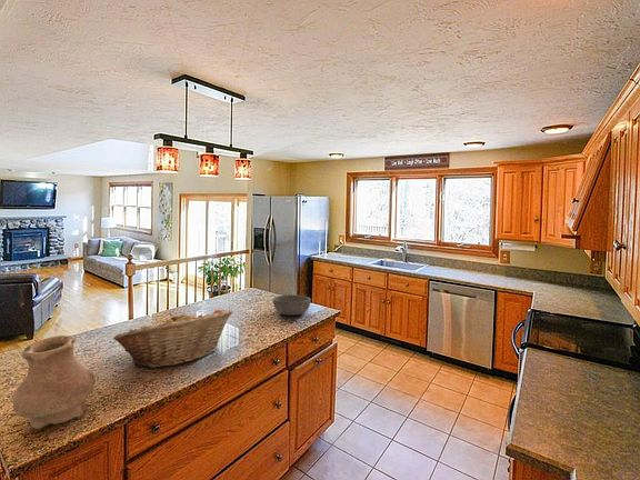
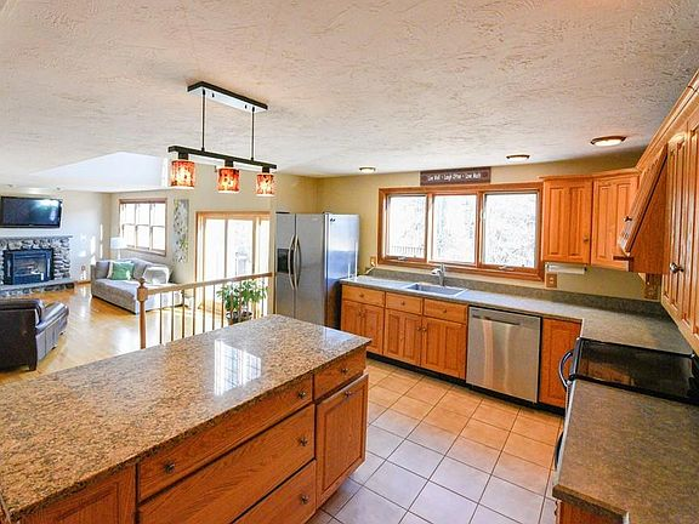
- fruit basket [112,308,234,369]
- bowl [272,293,312,317]
- vase [11,334,97,430]
